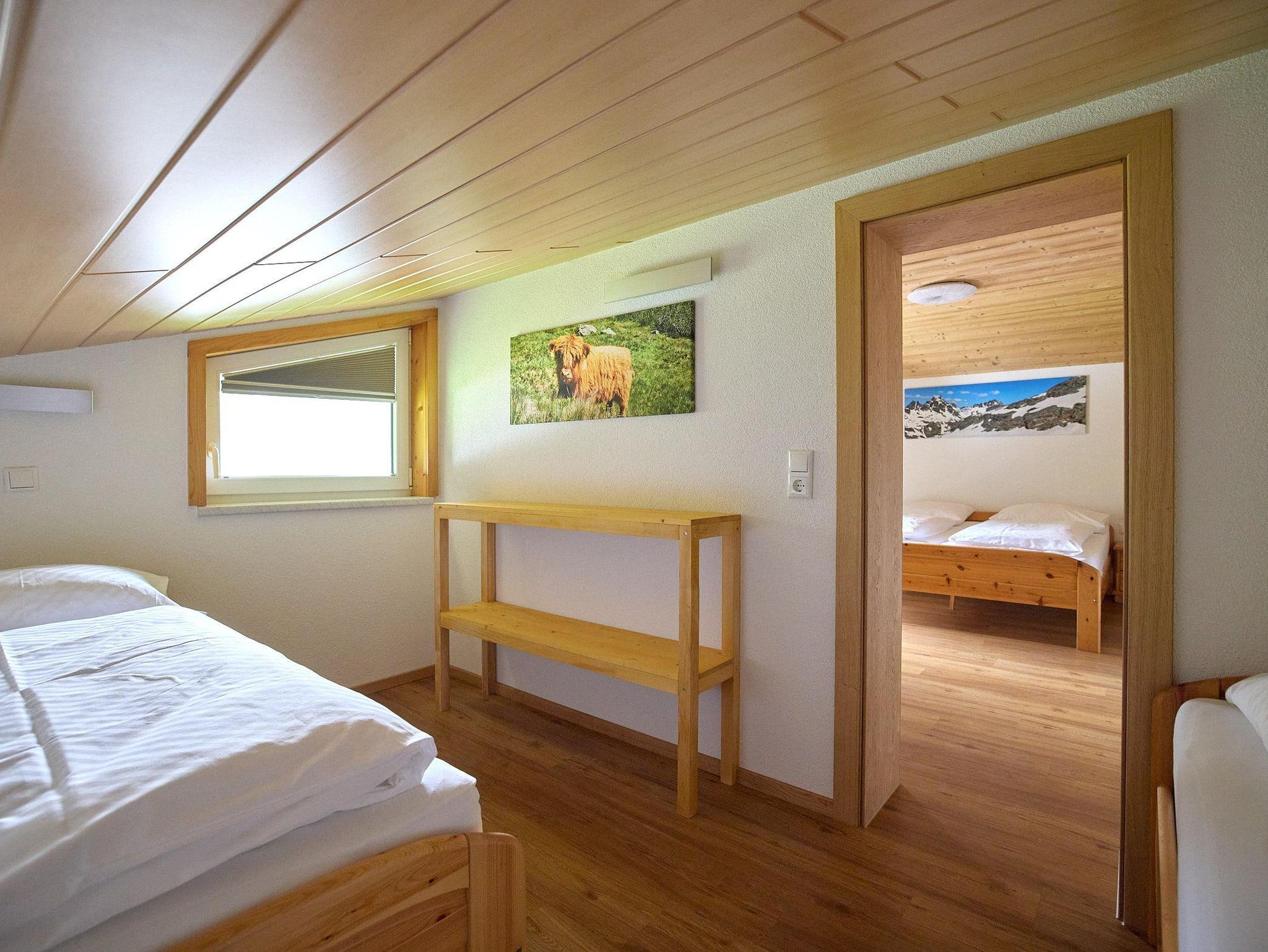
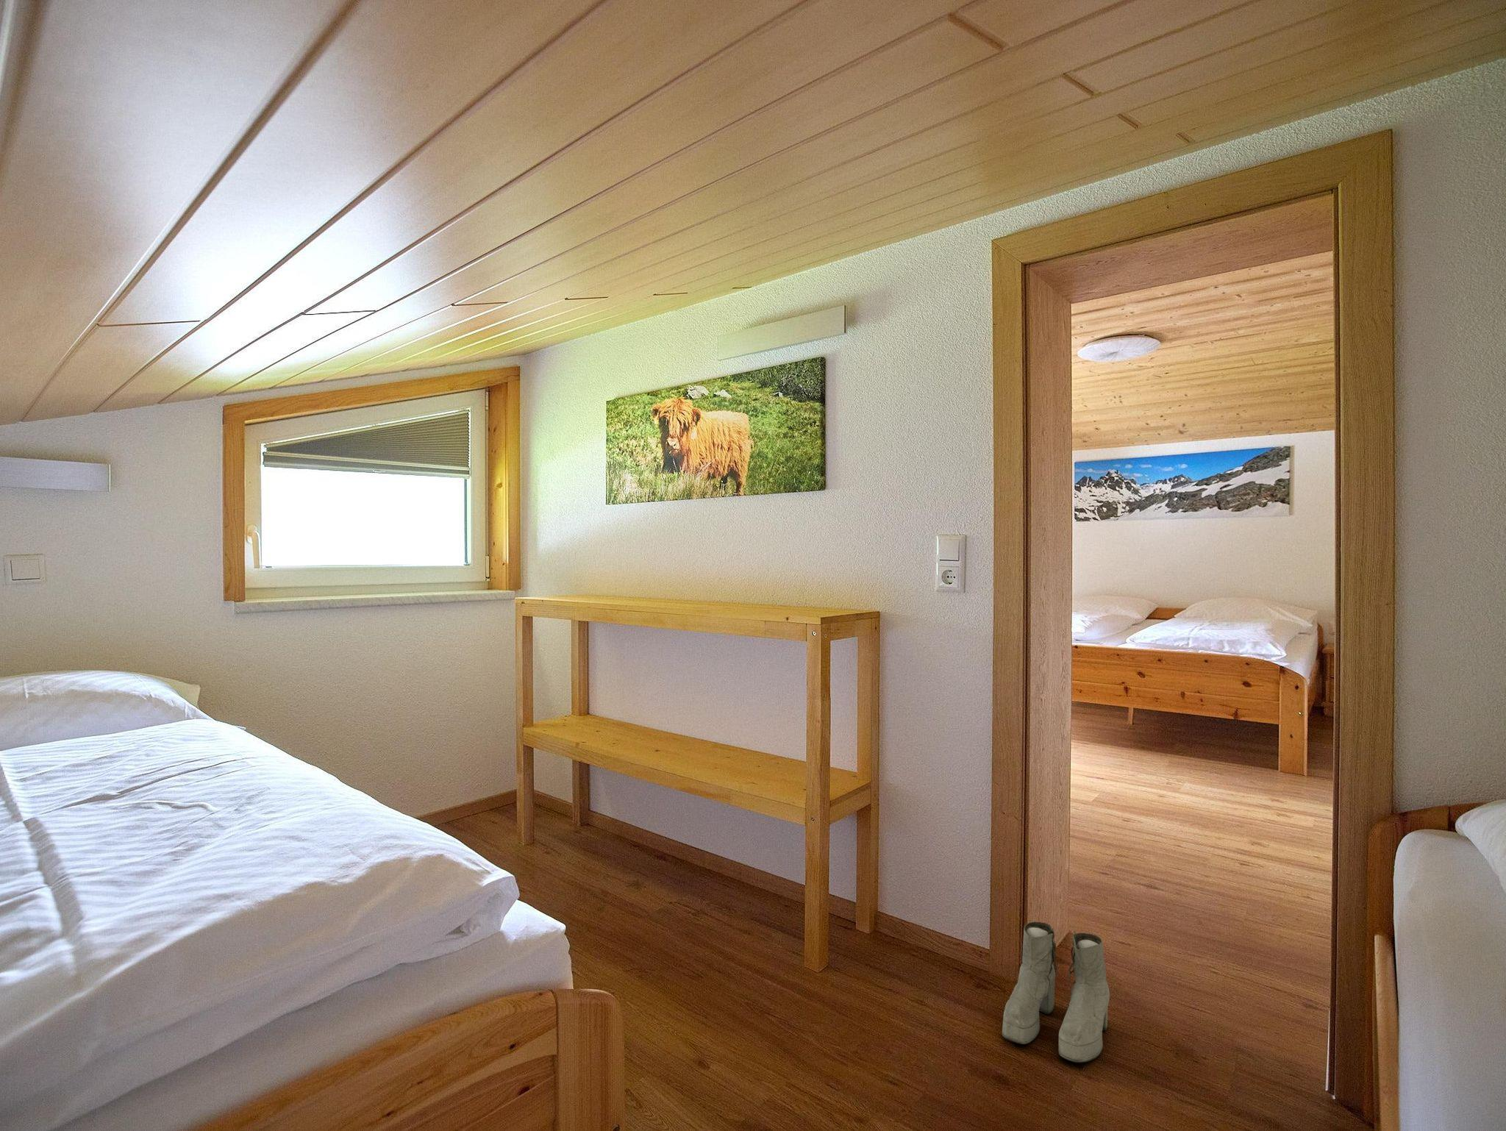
+ boots [1001,922,1110,1063]
